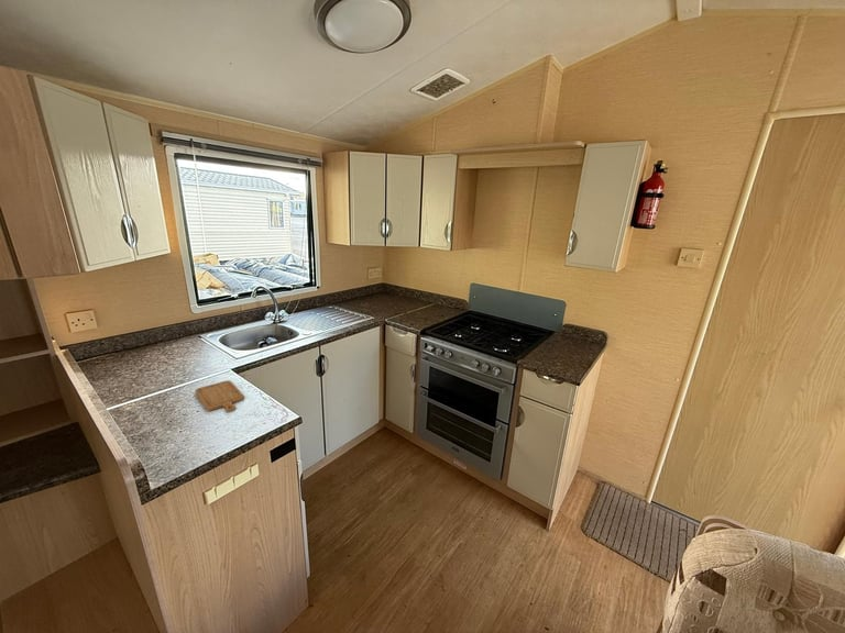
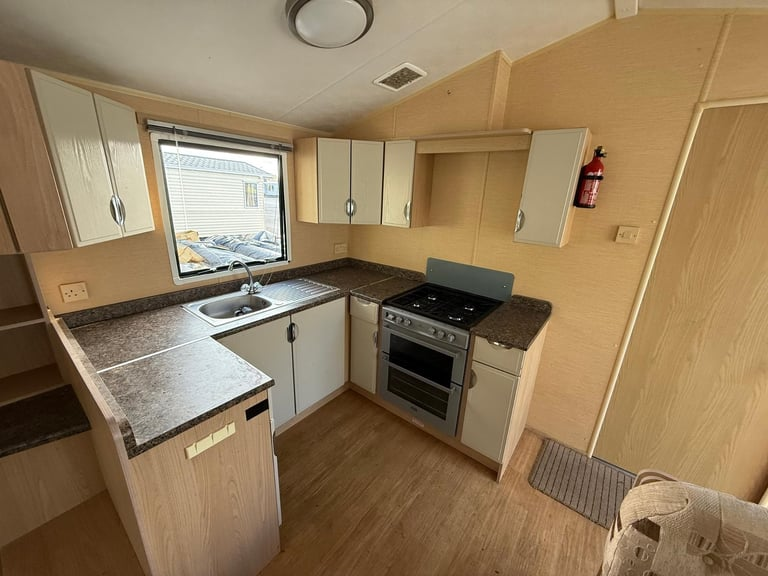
- chopping board [194,379,245,413]
